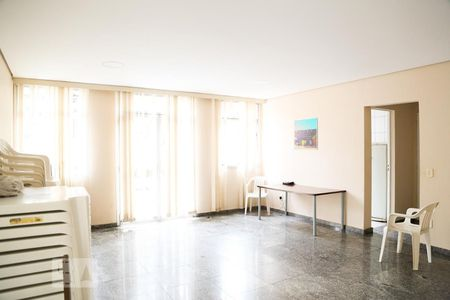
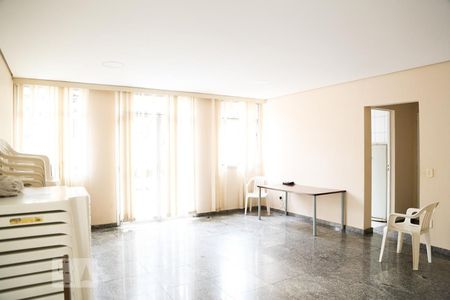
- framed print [293,117,319,151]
